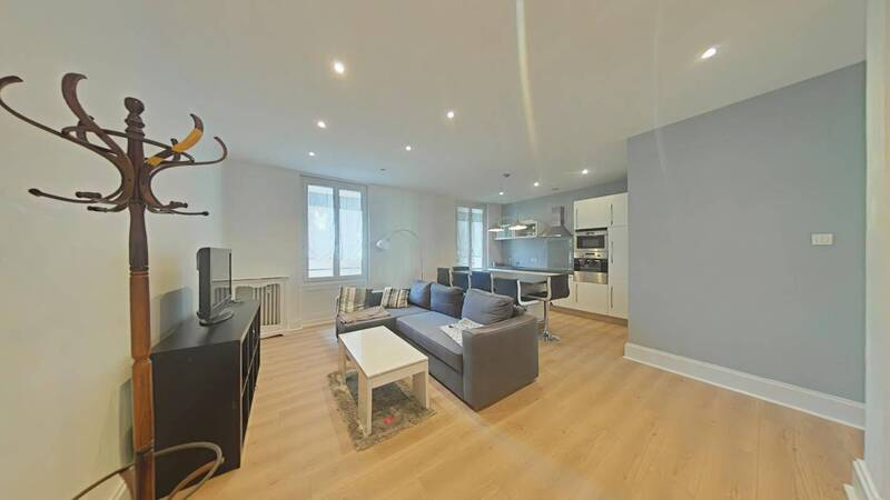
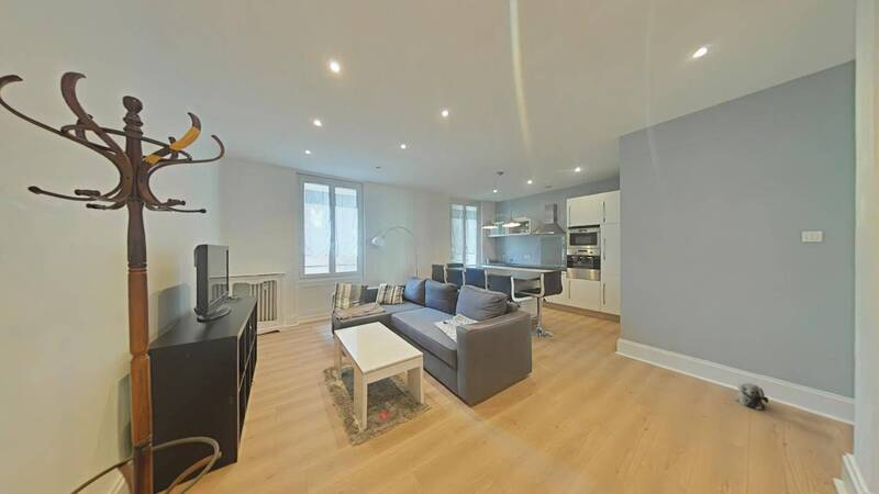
+ plush toy [734,382,769,412]
